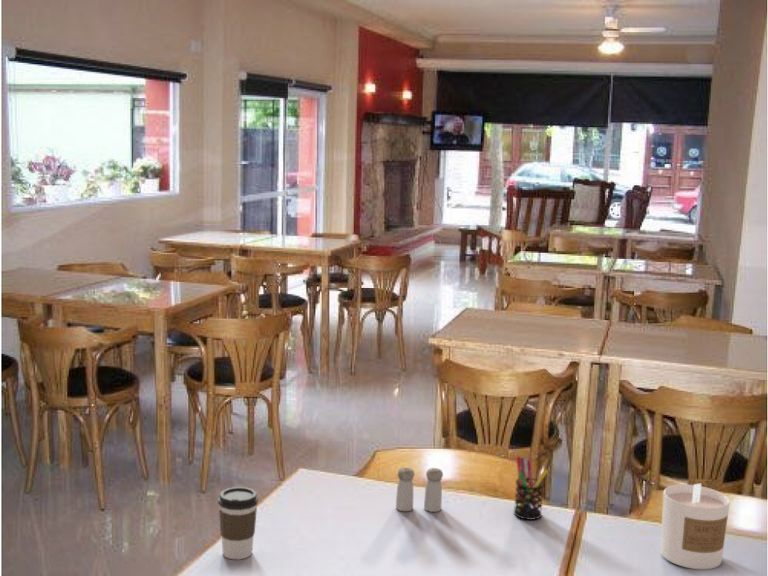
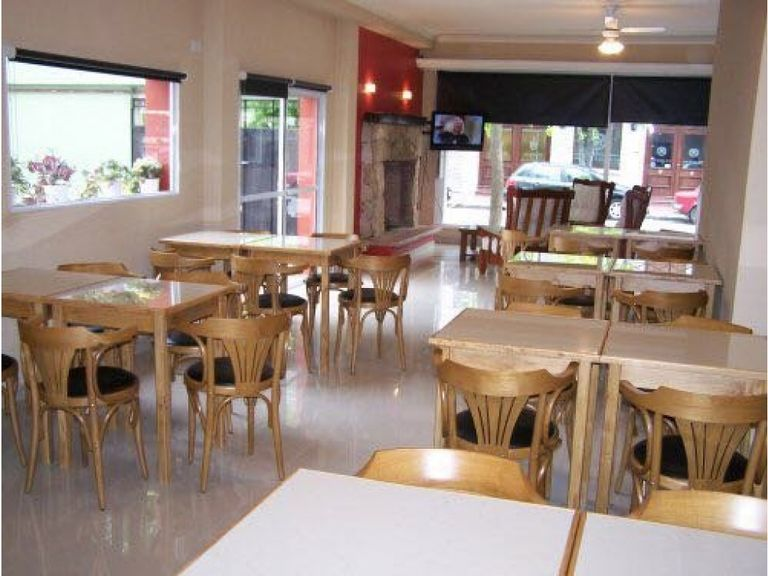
- pen holder [513,455,549,521]
- candle [659,483,731,570]
- salt and pepper shaker [395,466,444,513]
- coffee cup [217,486,259,560]
